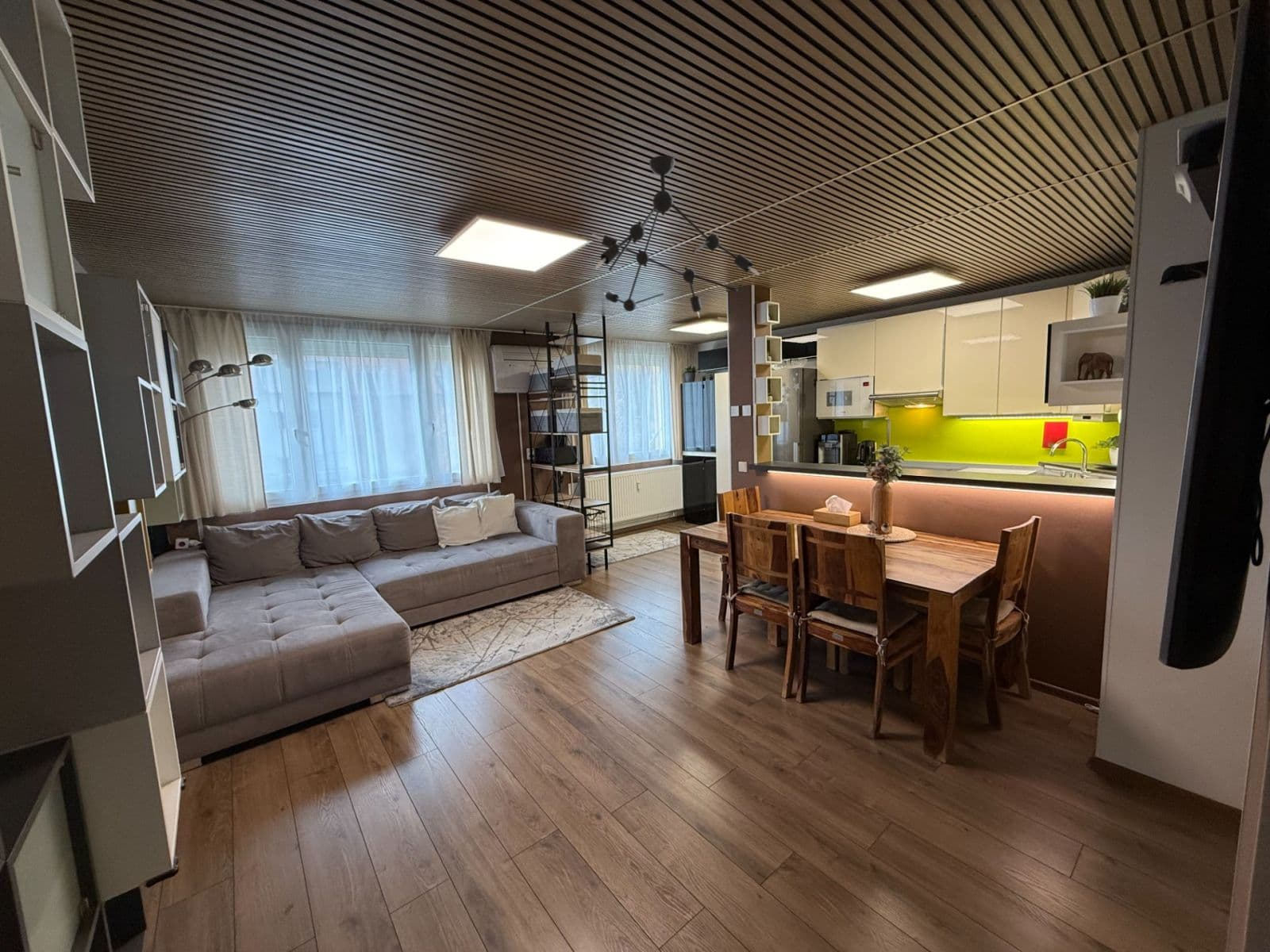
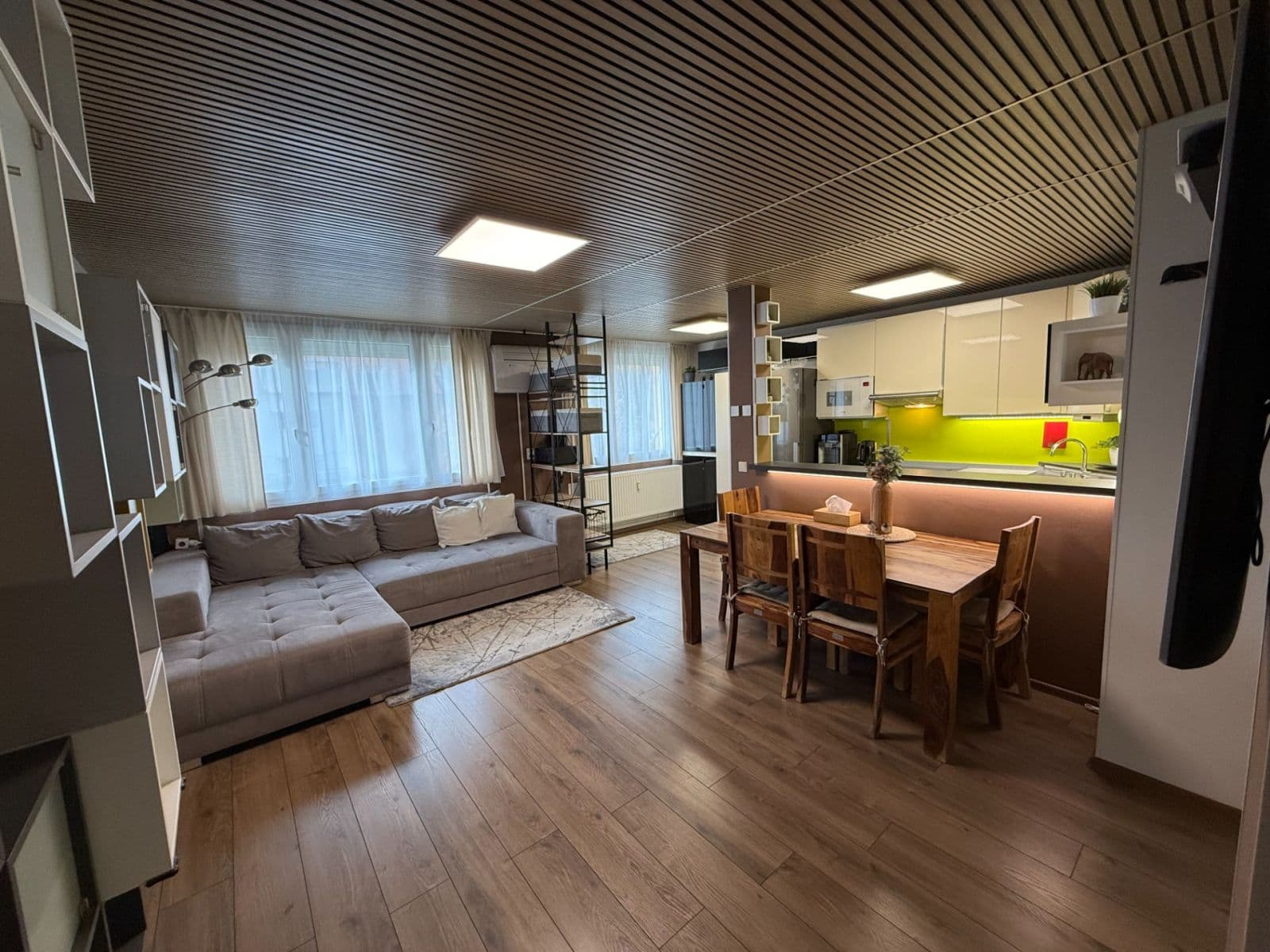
- ceiling light fixture [591,155,760,319]
